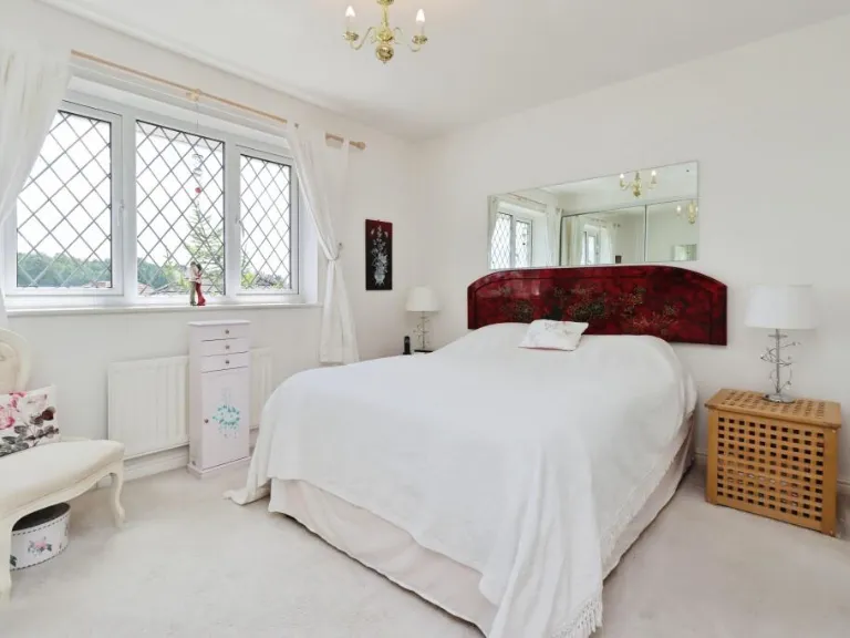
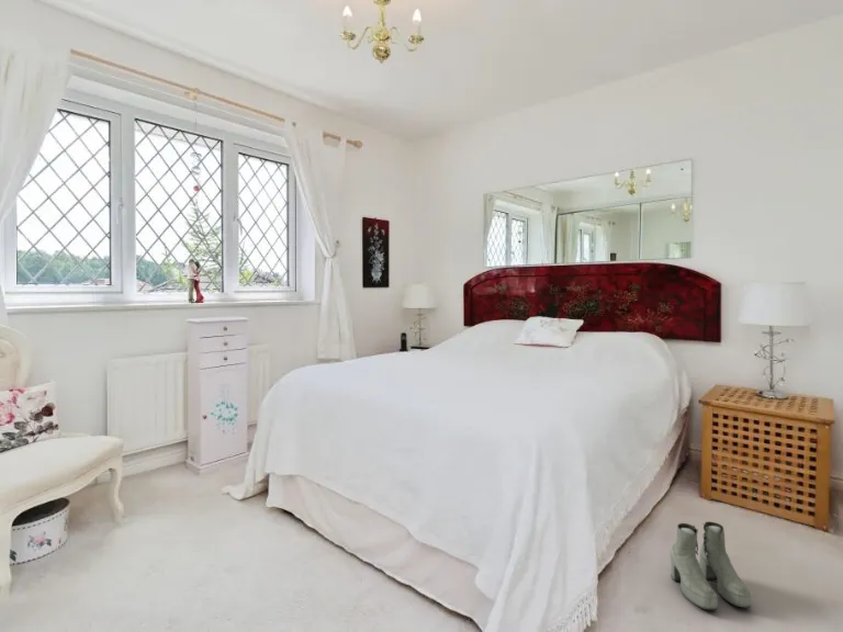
+ boots [668,520,752,611]
